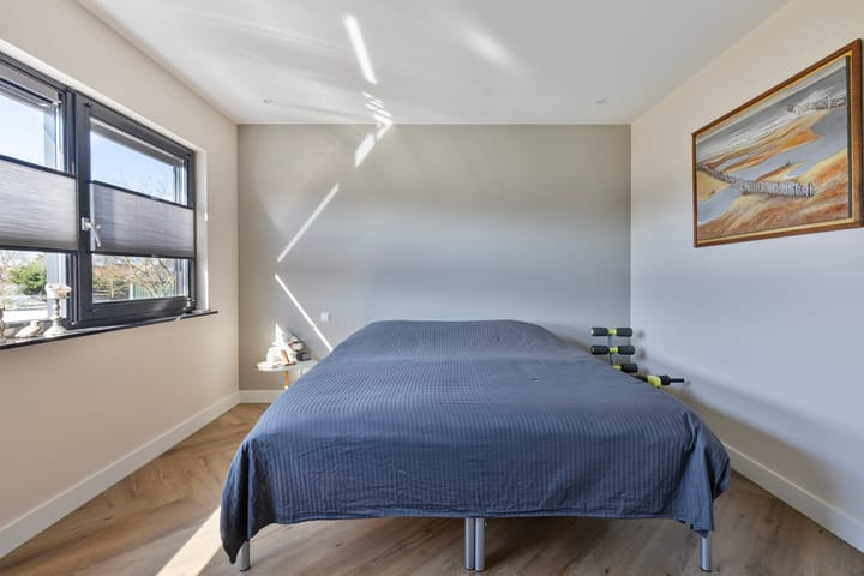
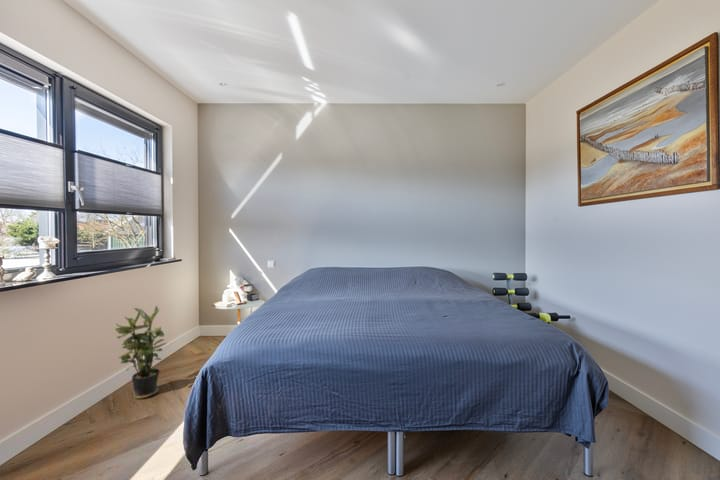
+ potted plant [114,304,168,400]
